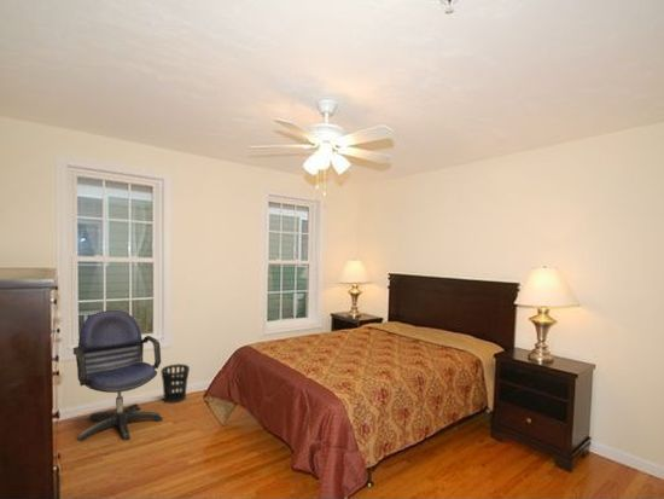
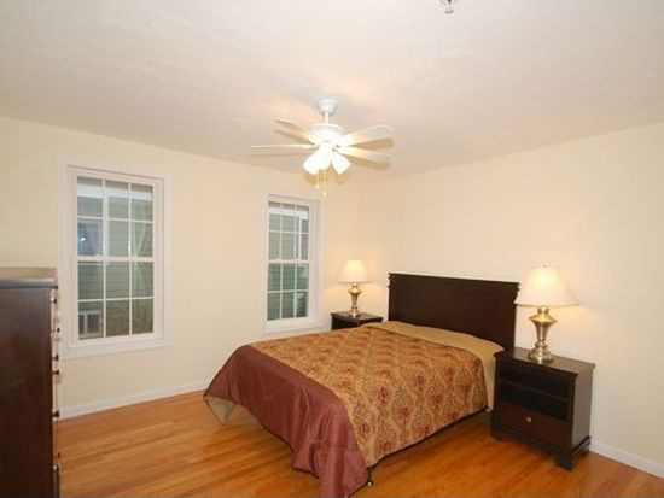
- wastebasket [159,362,191,405]
- office chair [72,309,164,442]
